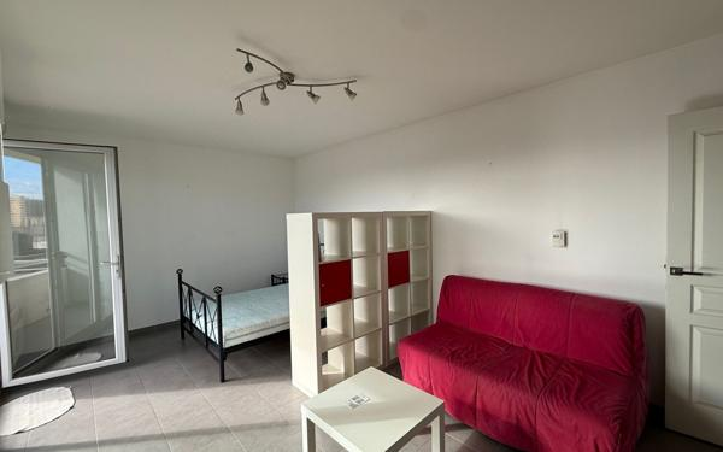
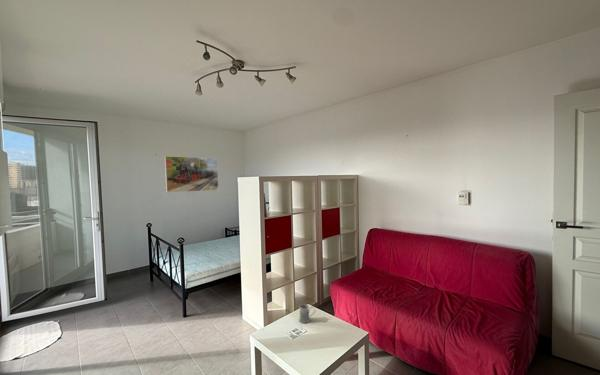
+ mug [298,303,316,324]
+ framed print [164,155,220,194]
